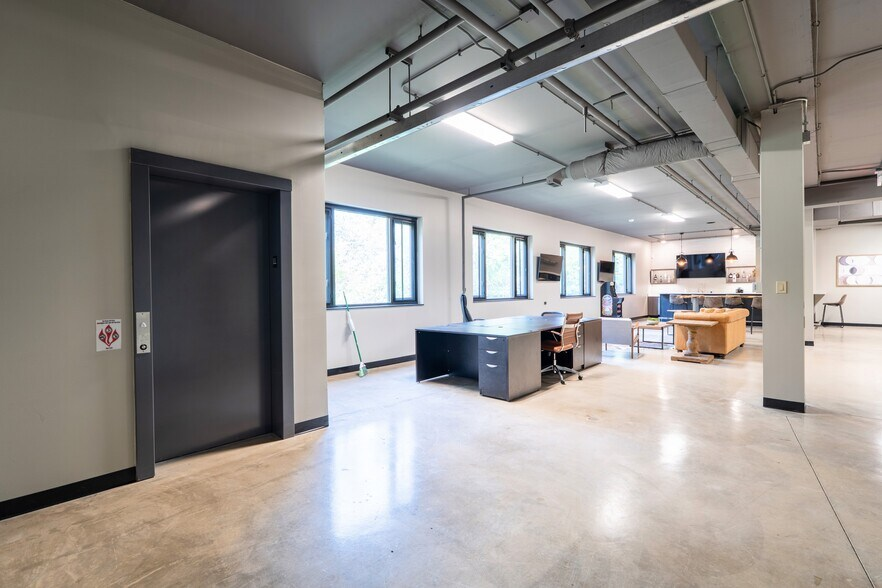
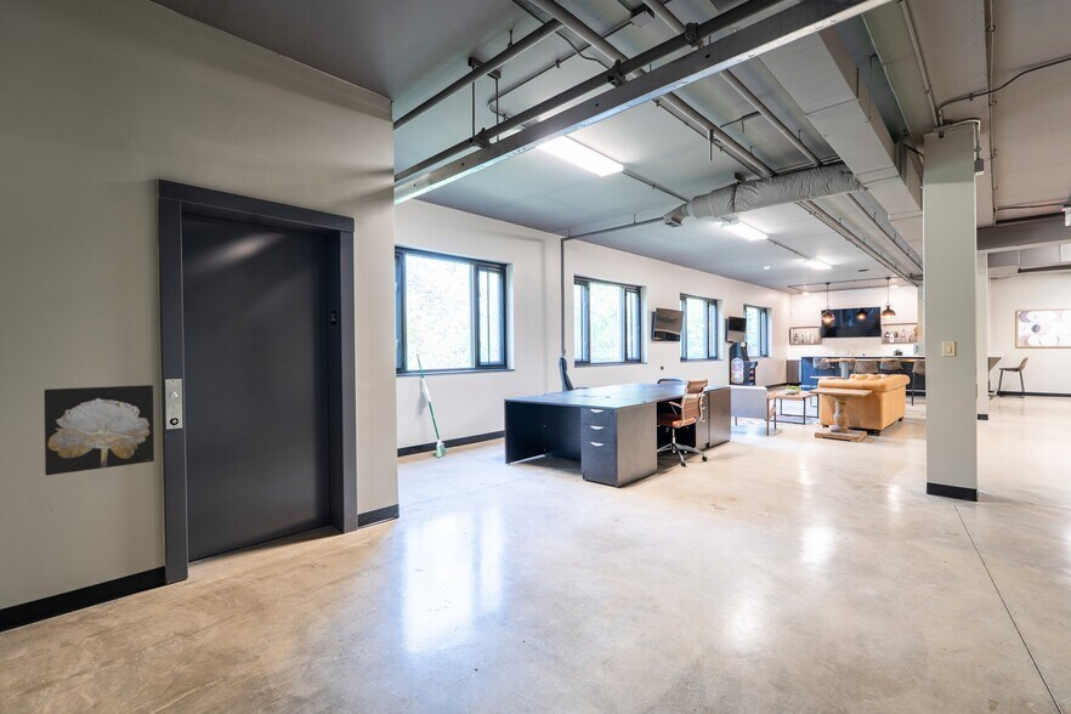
+ wall art [42,384,155,476]
